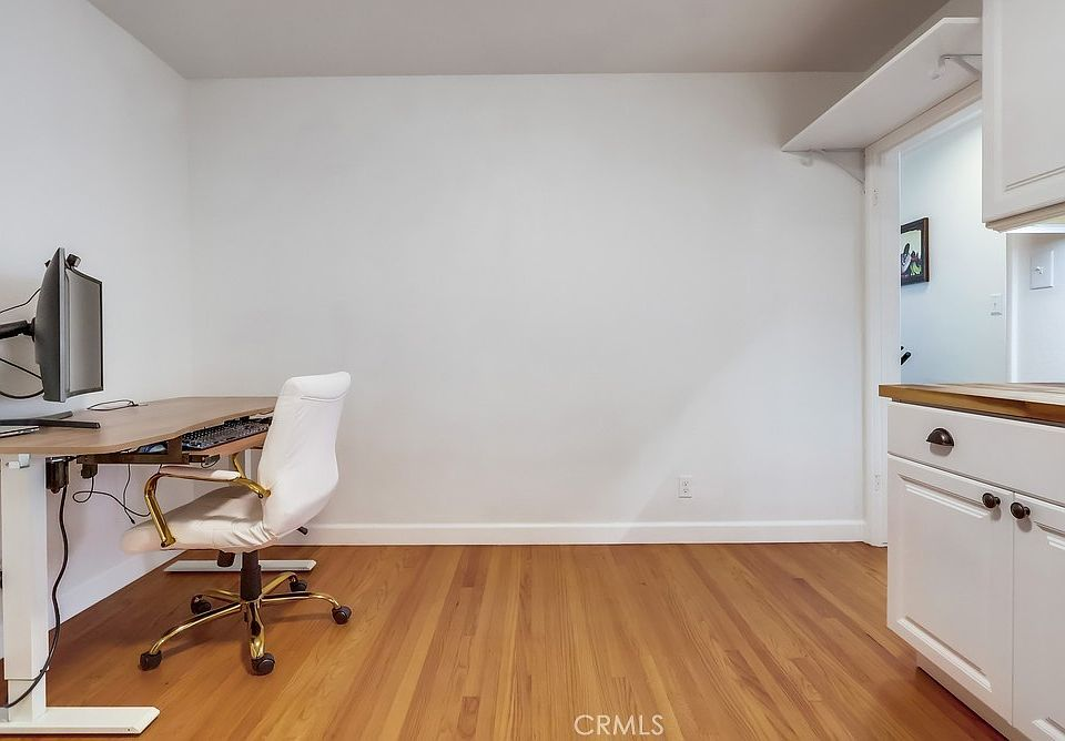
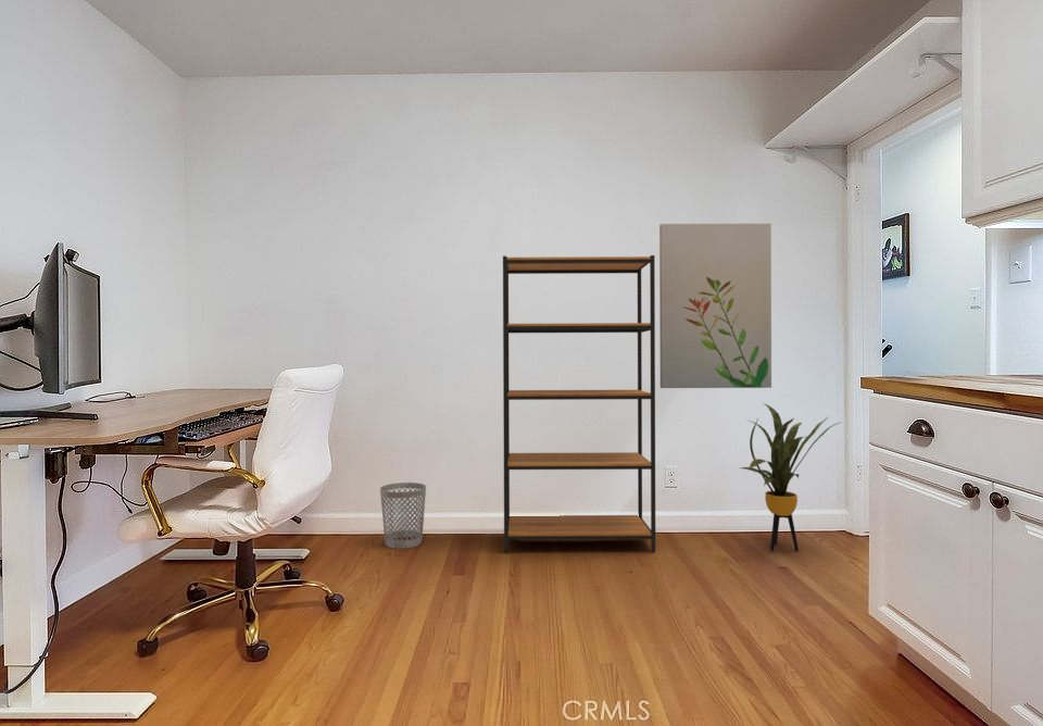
+ wastebasket [379,481,427,550]
+ house plant [740,402,841,552]
+ wall art [658,223,772,389]
+ bookshelf [502,254,656,553]
